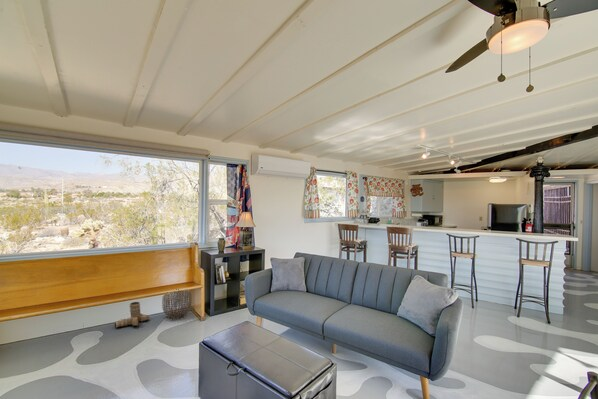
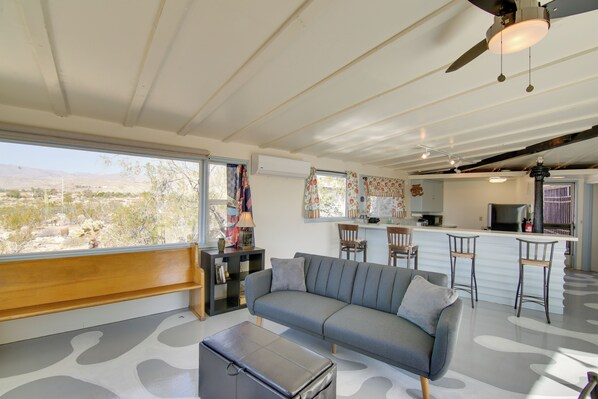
- woven basket [161,289,192,320]
- boots [114,301,150,328]
